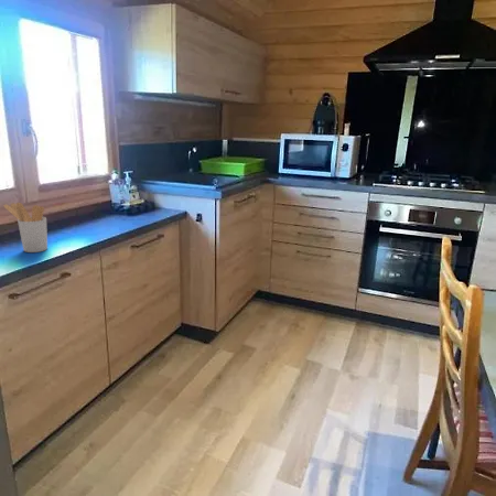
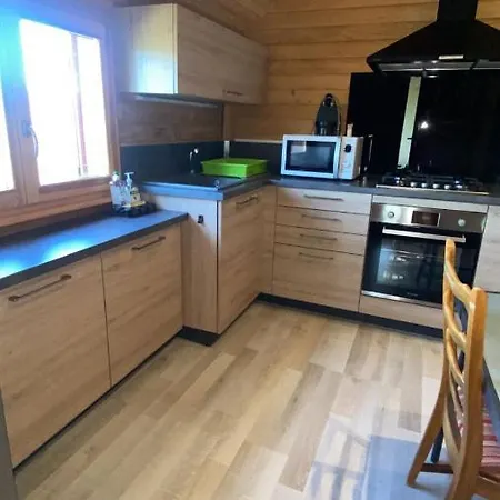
- utensil holder [3,202,48,254]
